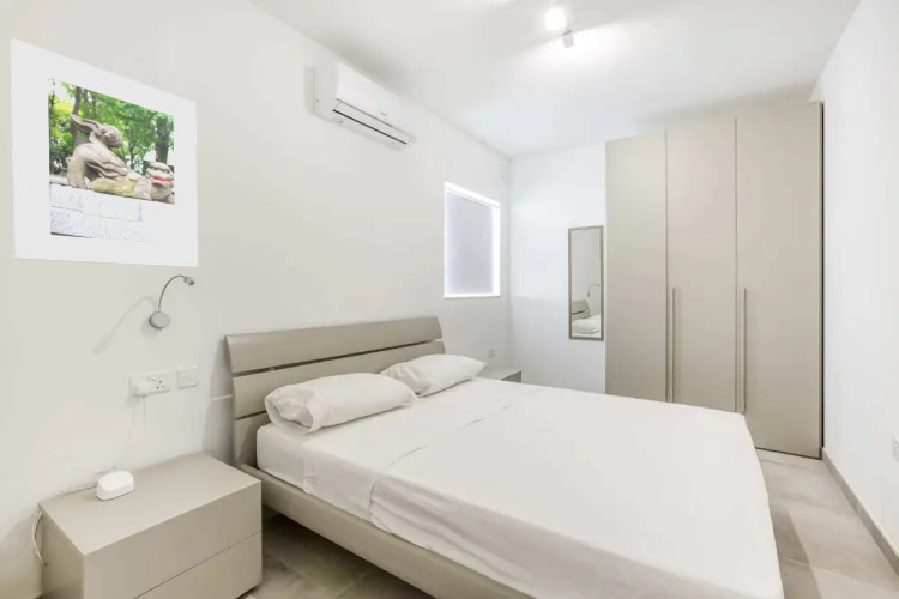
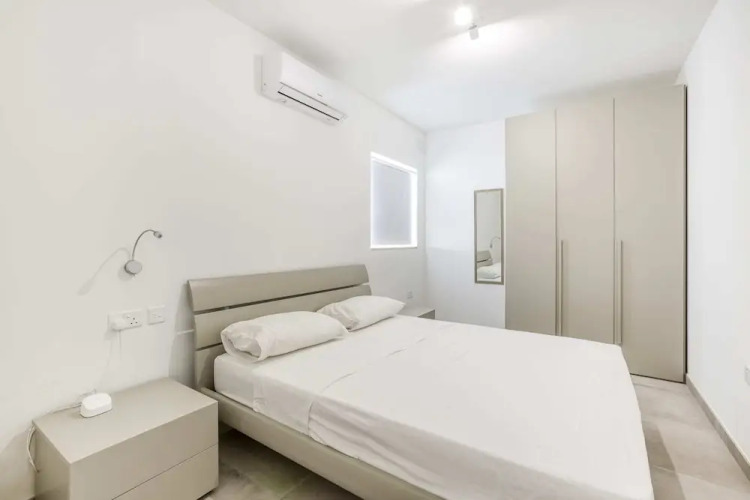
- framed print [10,37,199,268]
